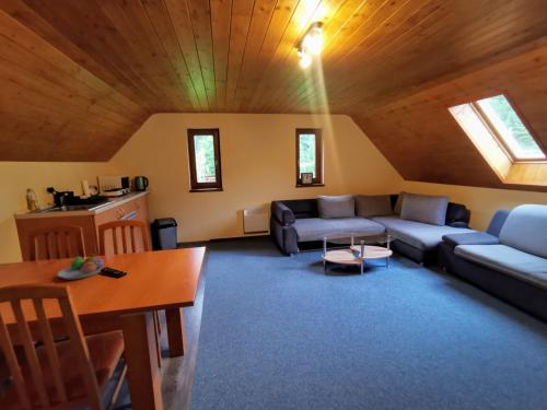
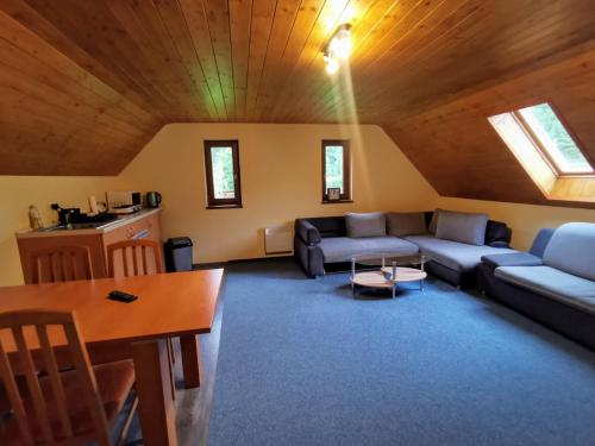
- fruit bowl [56,253,105,281]
